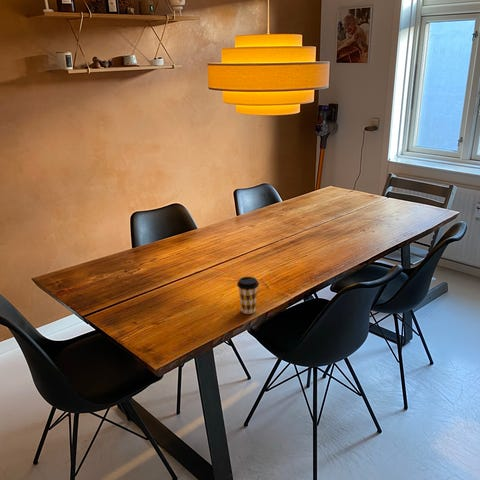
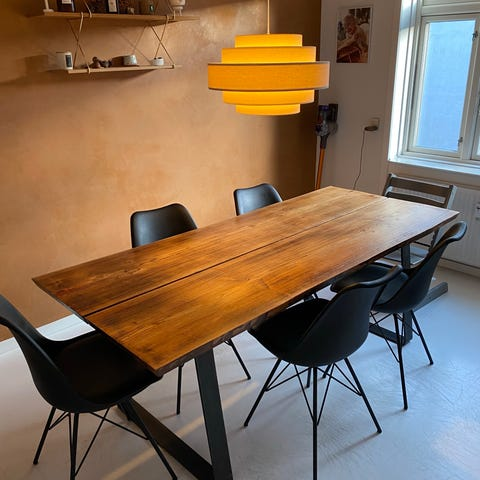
- coffee cup [236,276,260,315]
